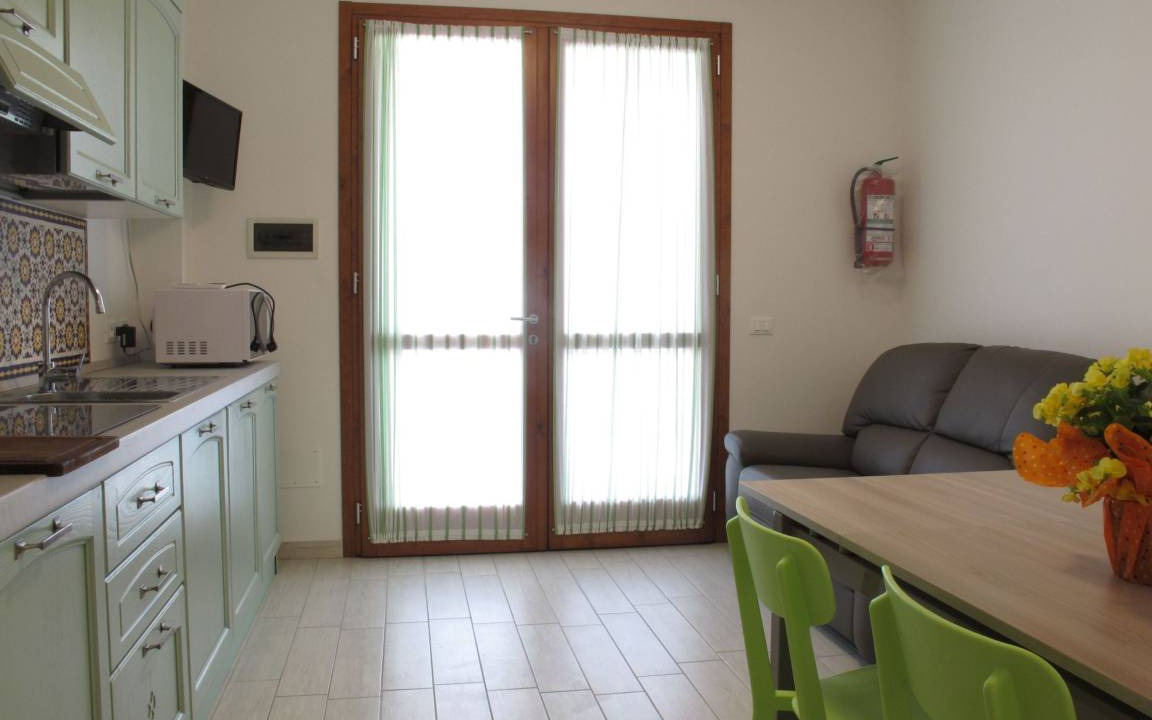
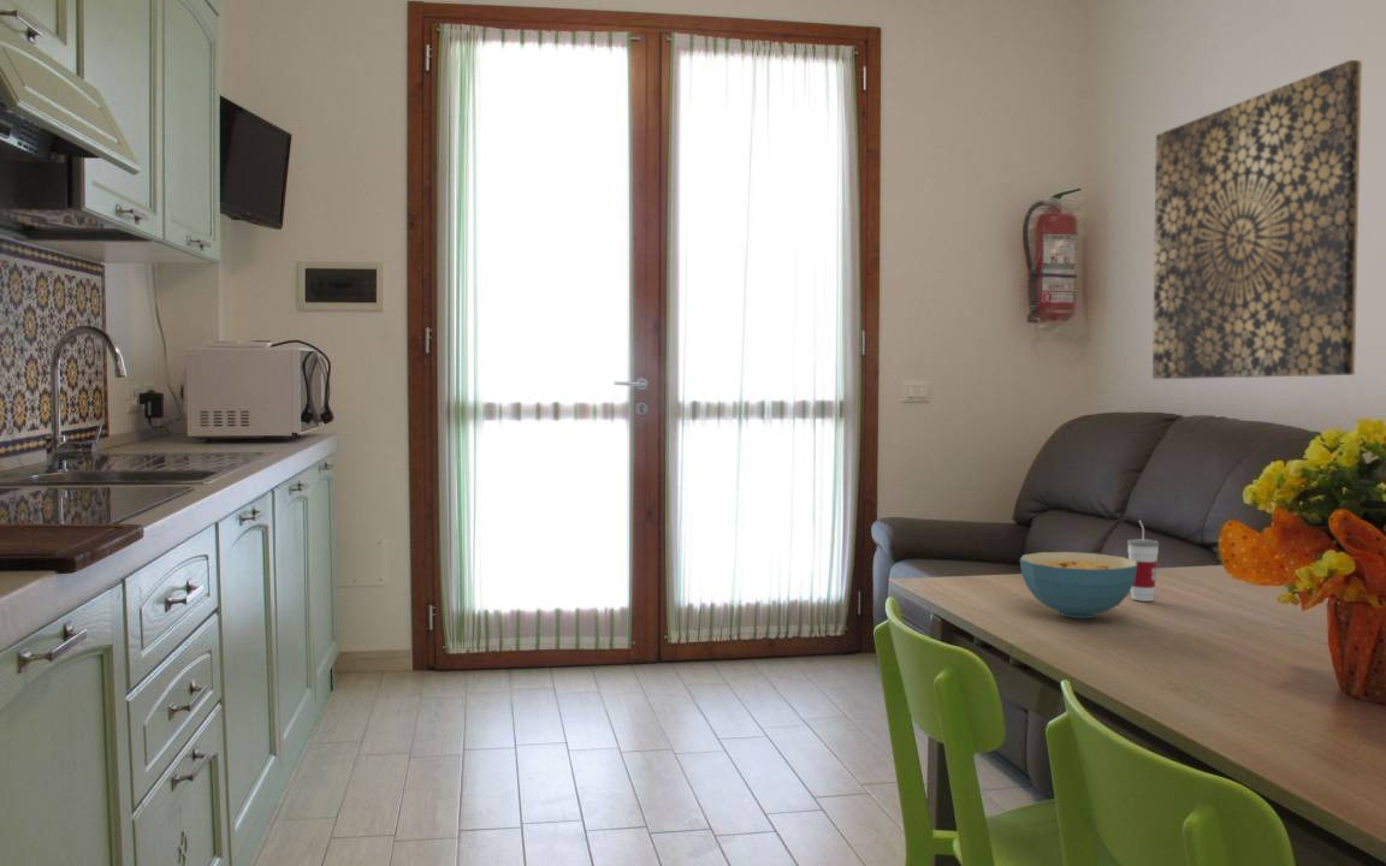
+ cup [1126,518,1160,603]
+ wall art [1151,59,1363,380]
+ cereal bowl [1019,551,1137,619]
